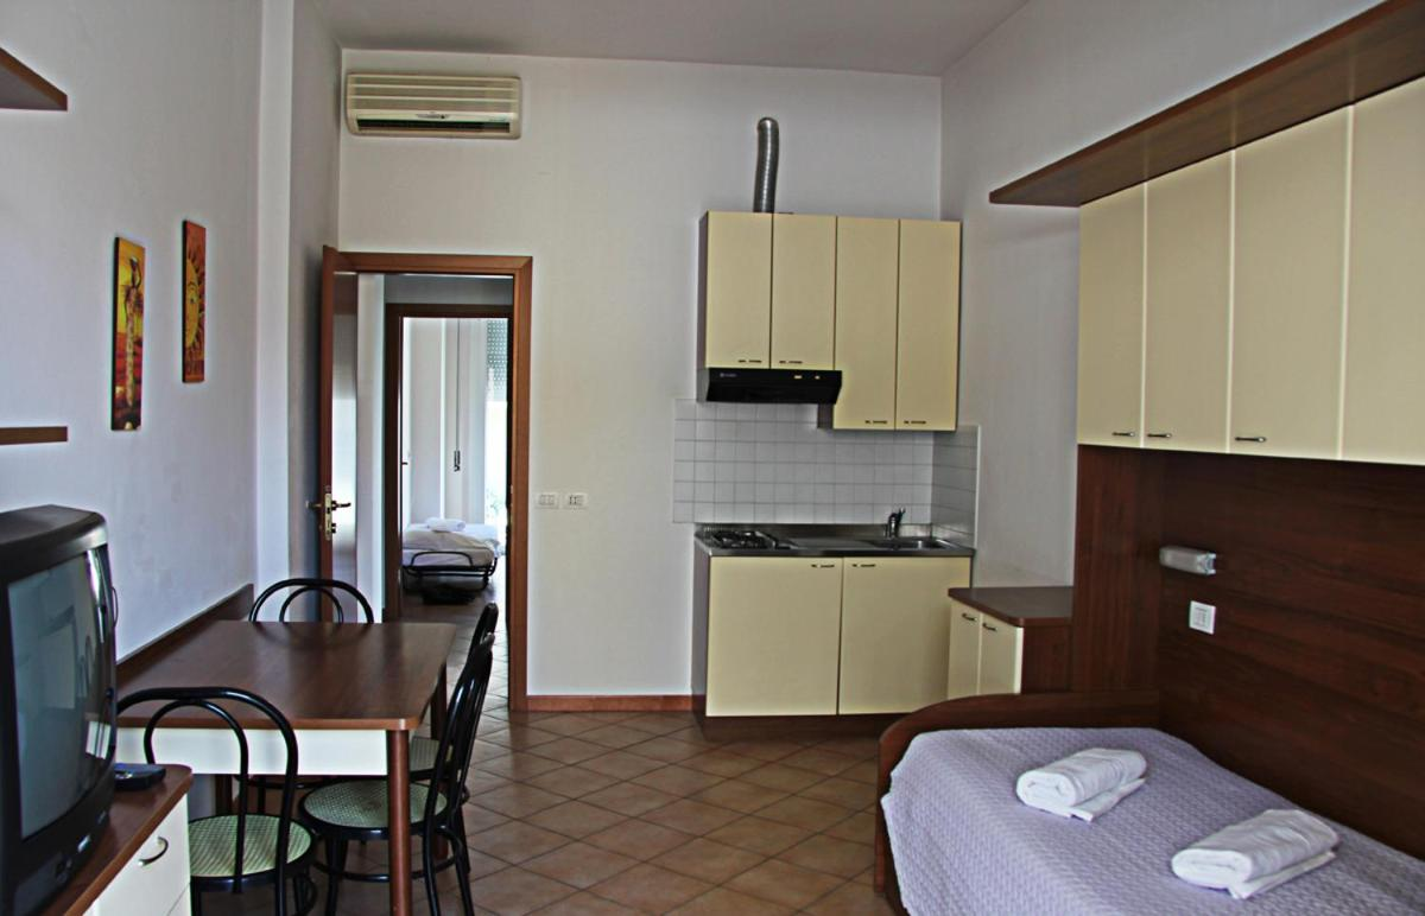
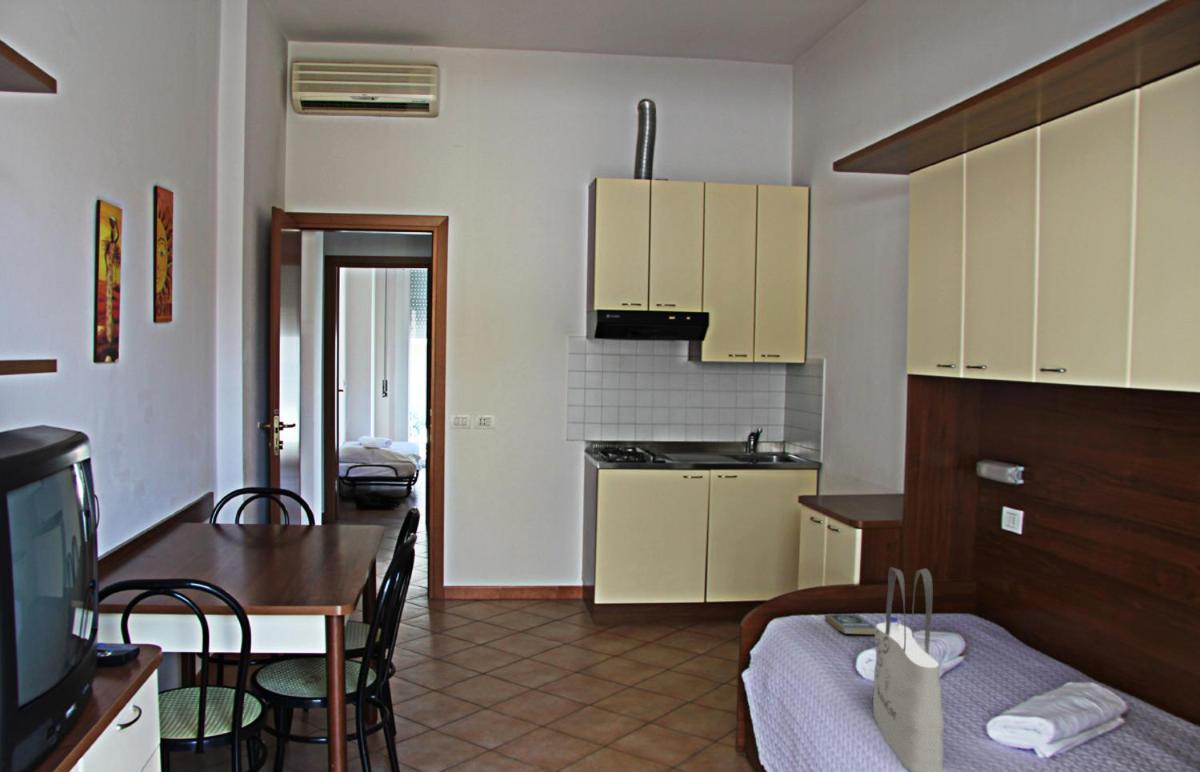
+ book [824,613,876,635]
+ tote bag [872,566,945,772]
